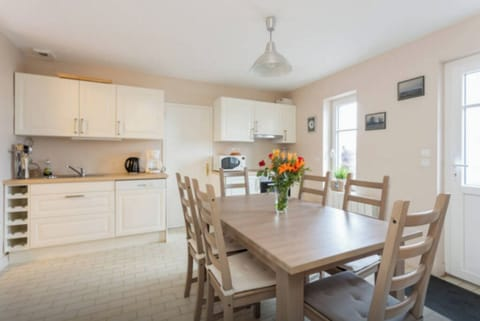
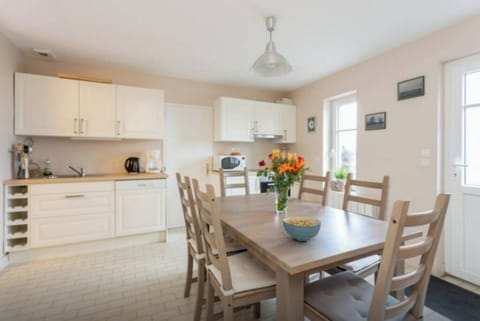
+ cereal bowl [281,215,322,242]
